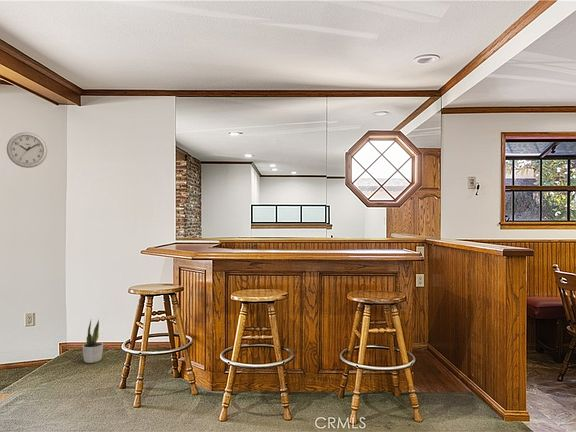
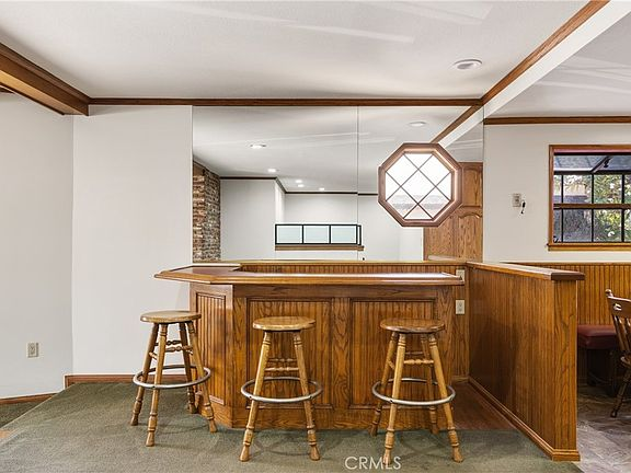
- wall clock [6,131,48,169]
- potted plant [82,319,104,364]
